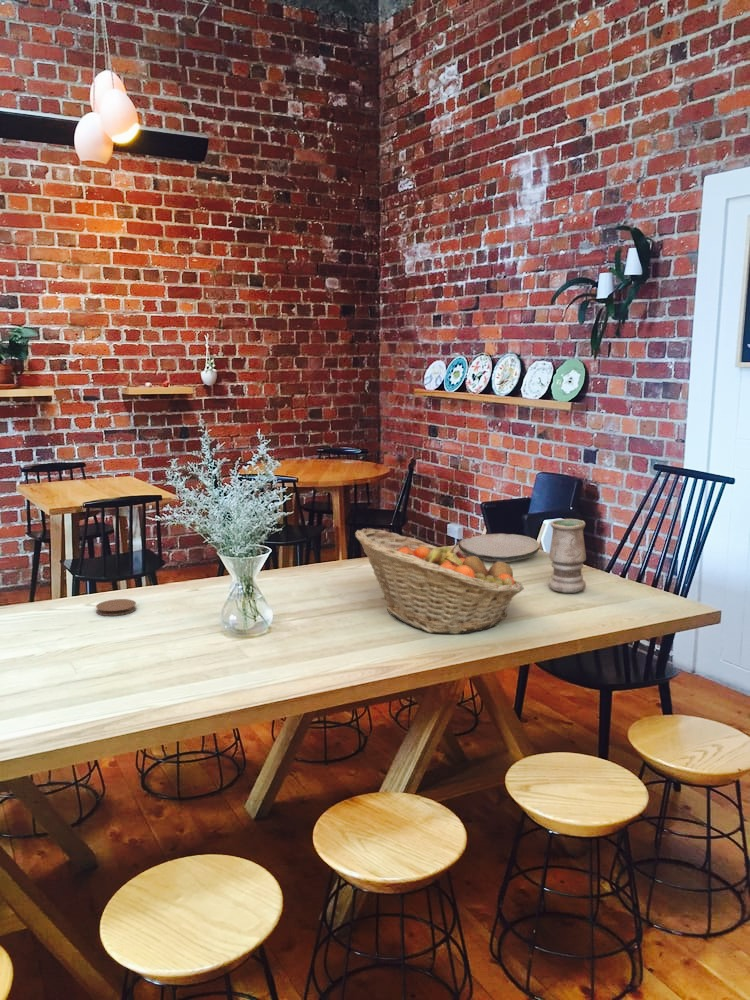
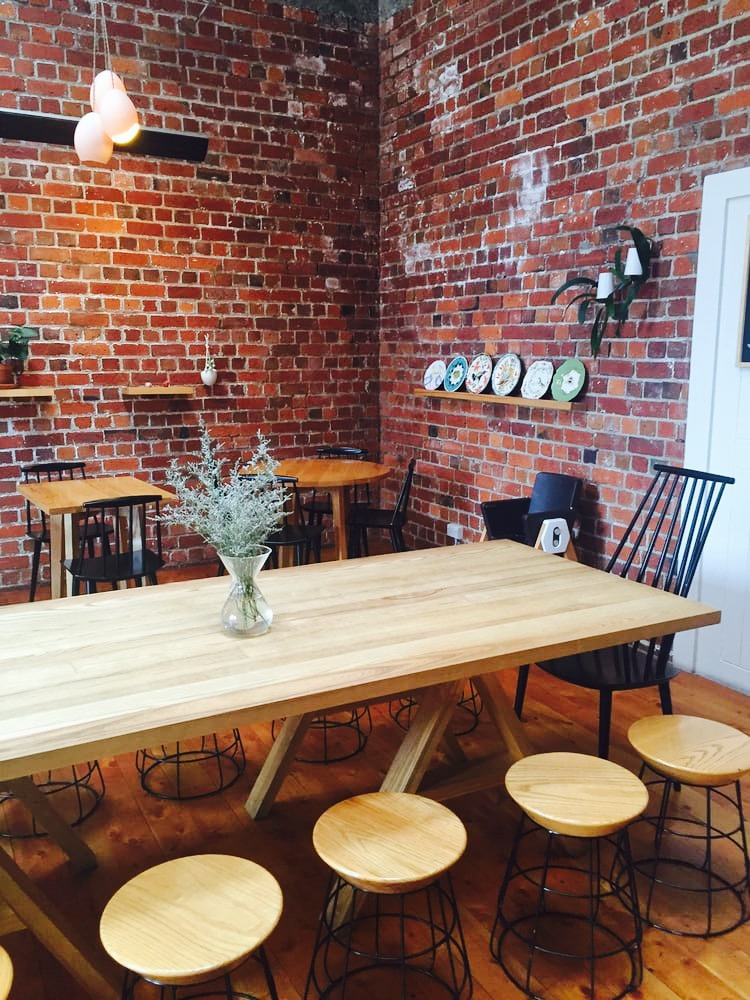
- coaster [95,598,137,617]
- fruit basket [354,528,525,635]
- vase [548,518,587,594]
- plate [458,533,541,563]
